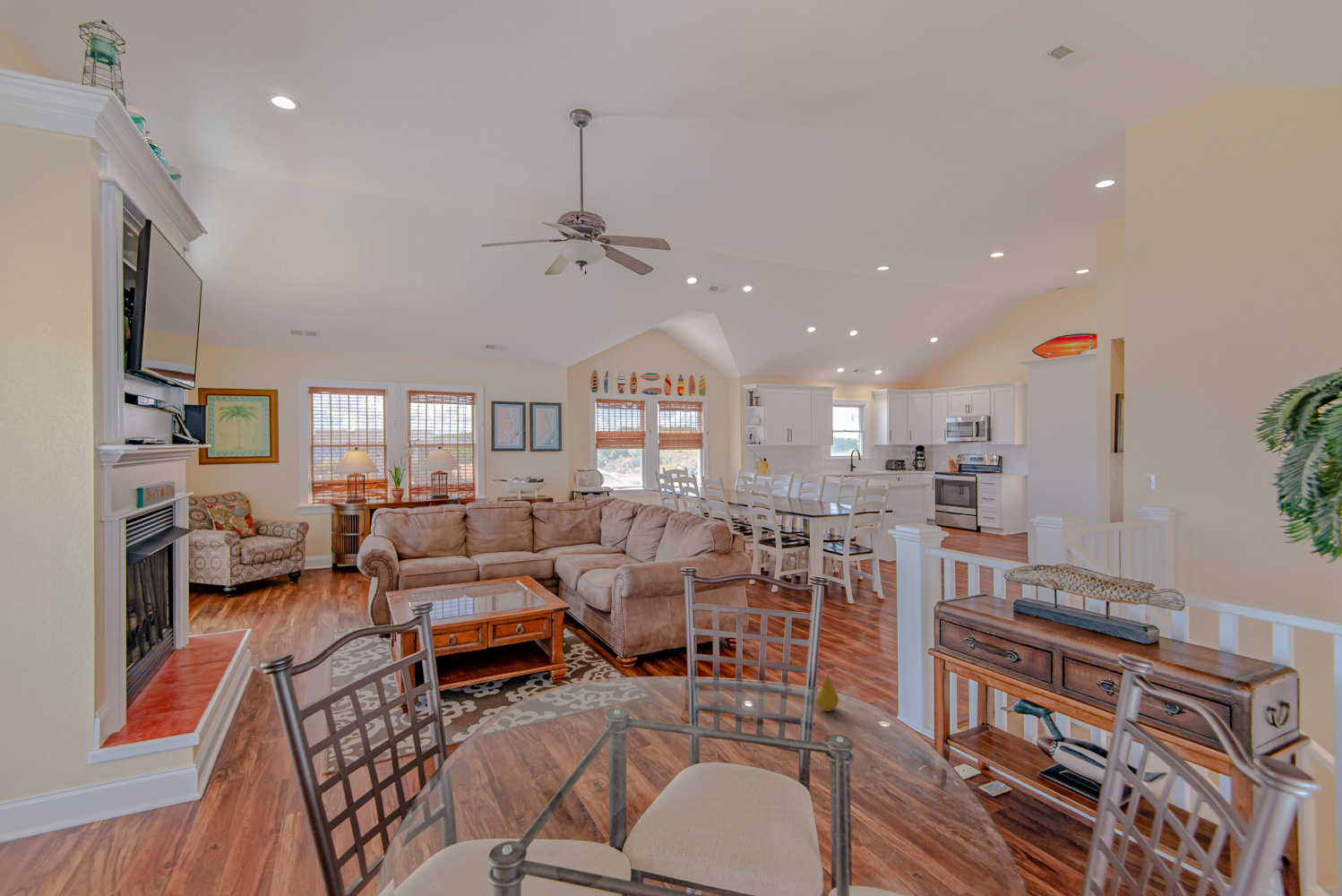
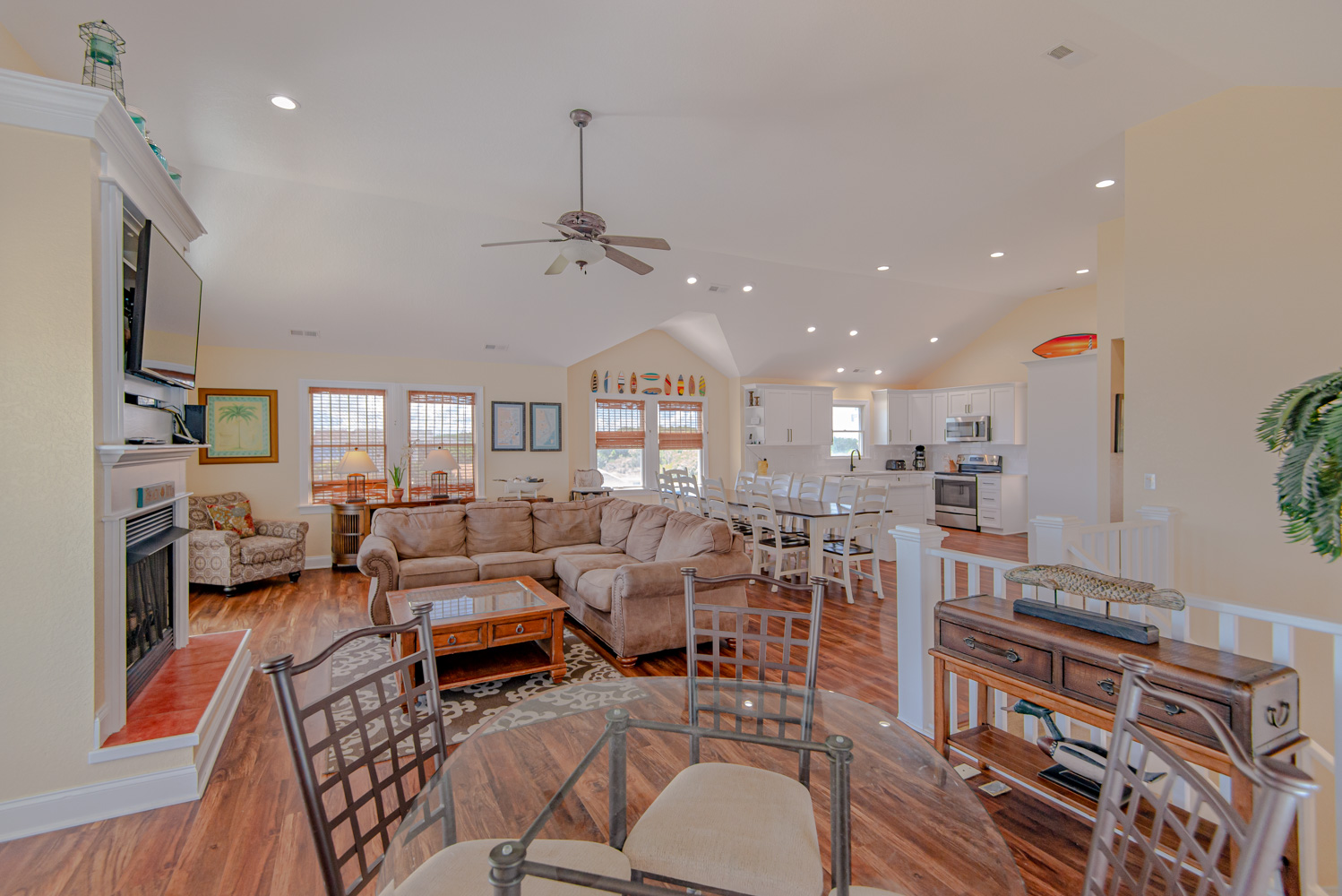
- fruit [815,670,839,712]
